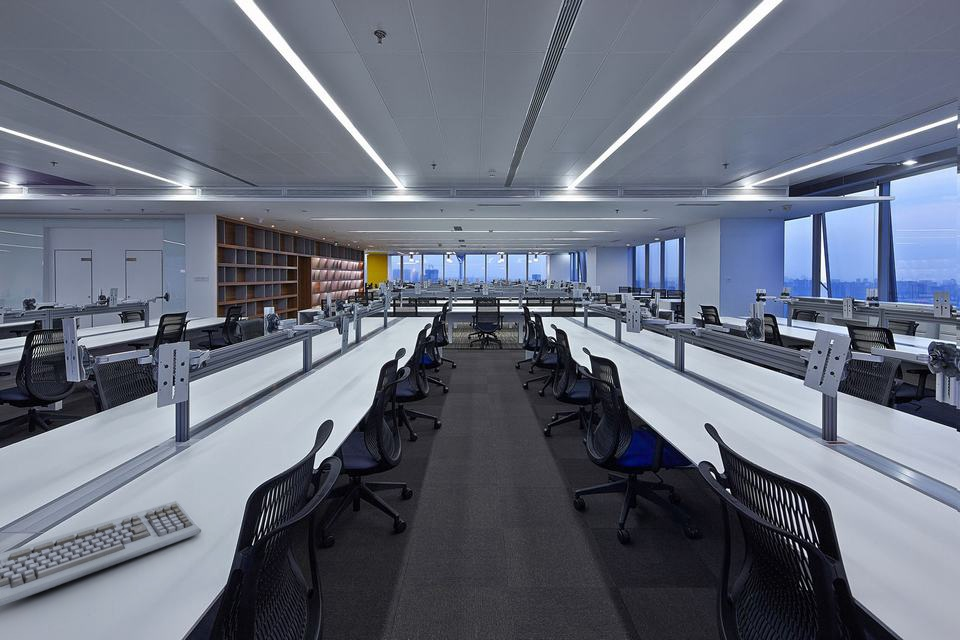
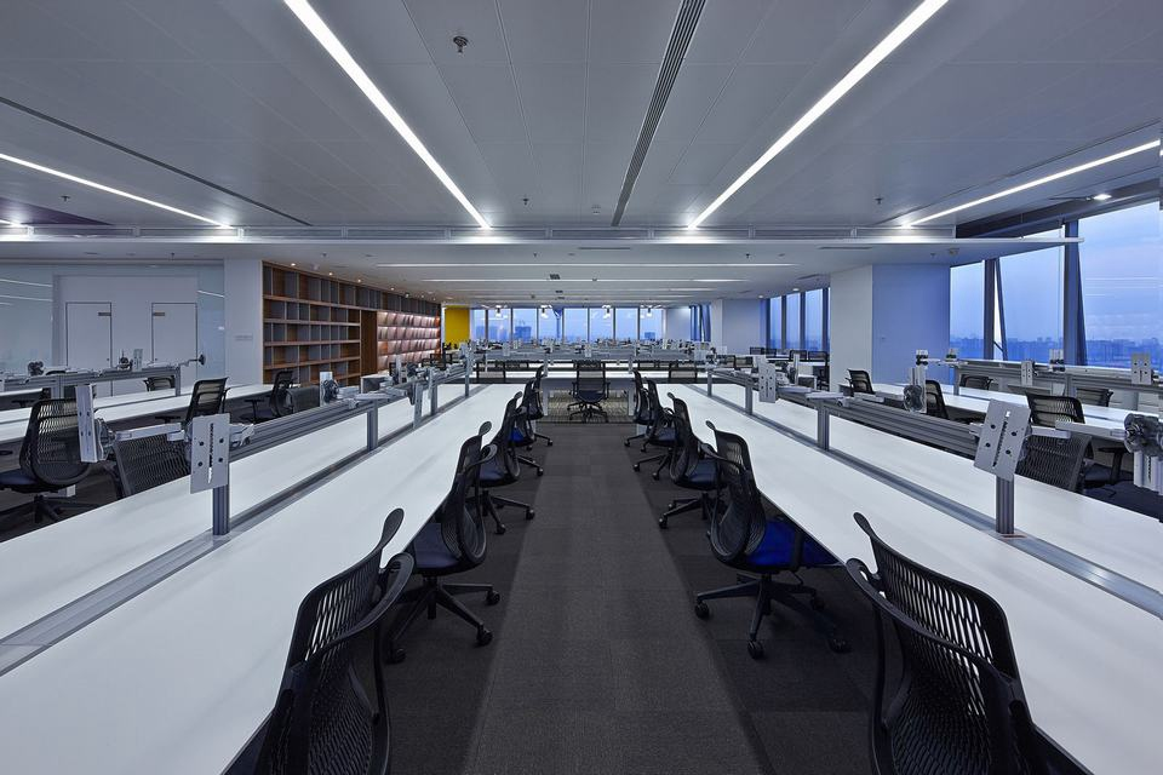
- keyboard [0,500,202,607]
